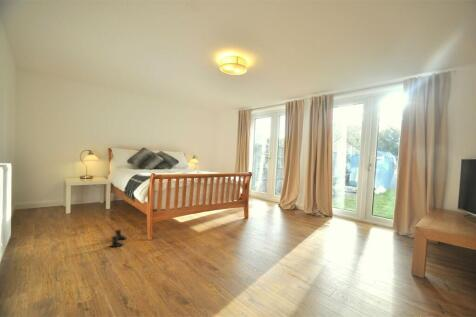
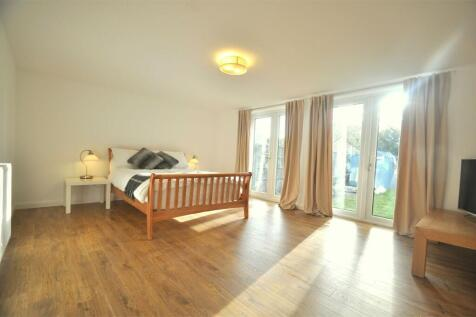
- boots [108,228,127,248]
